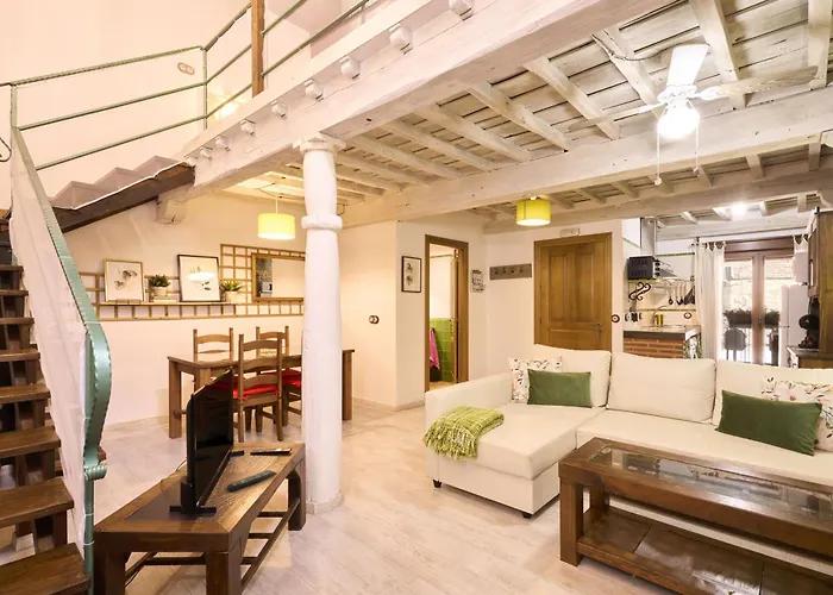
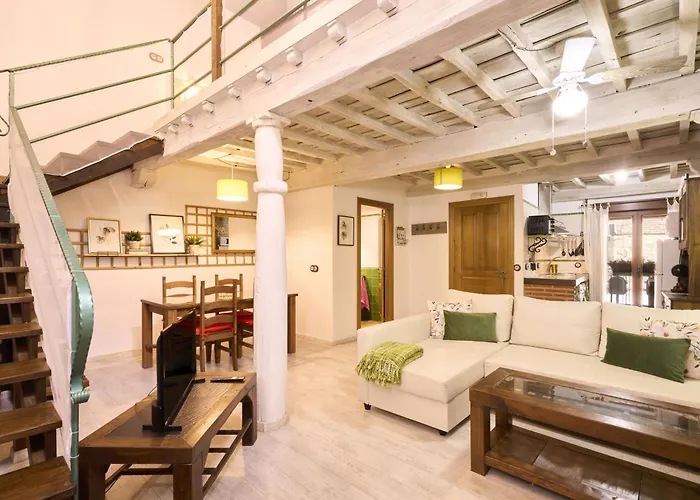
- remote control [226,469,278,493]
